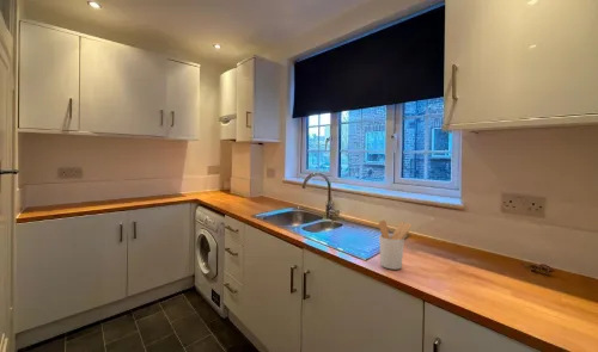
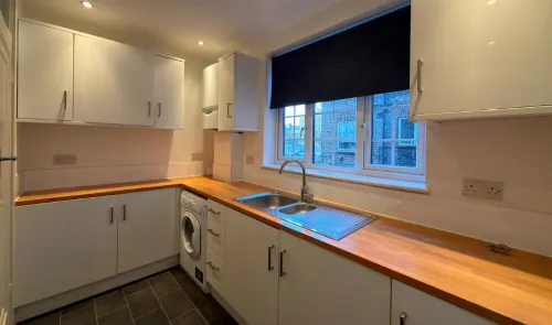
- utensil holder [378,220,413,271]
